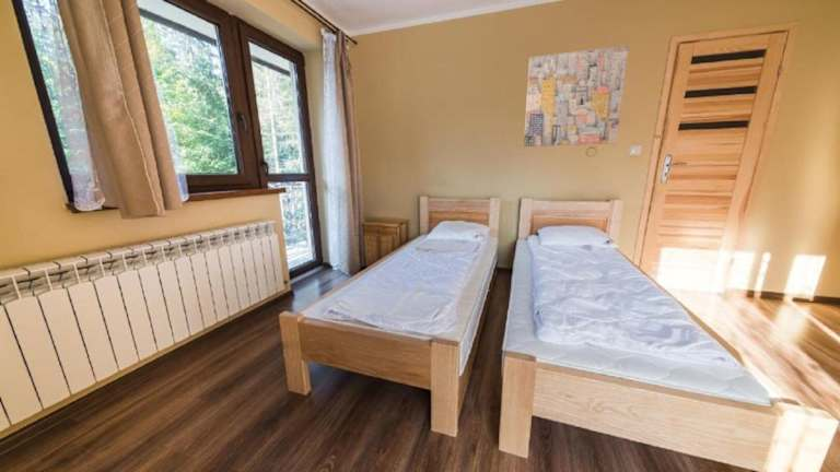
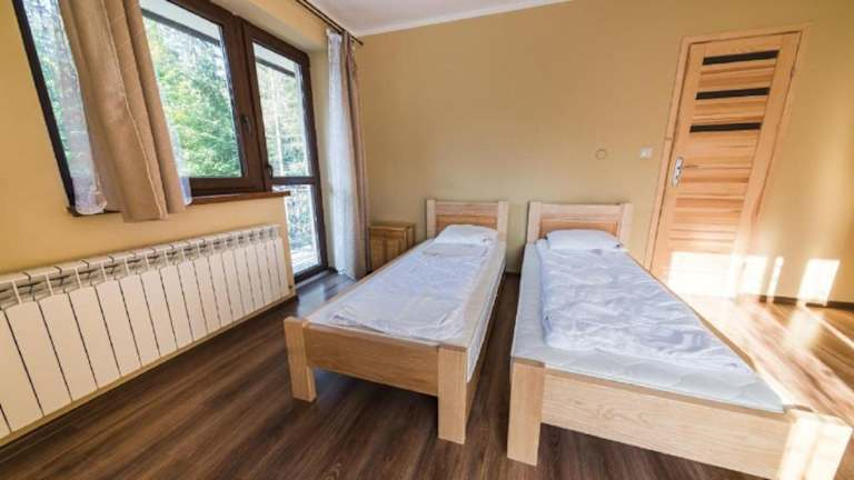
- wall art [523,45,630,148]
